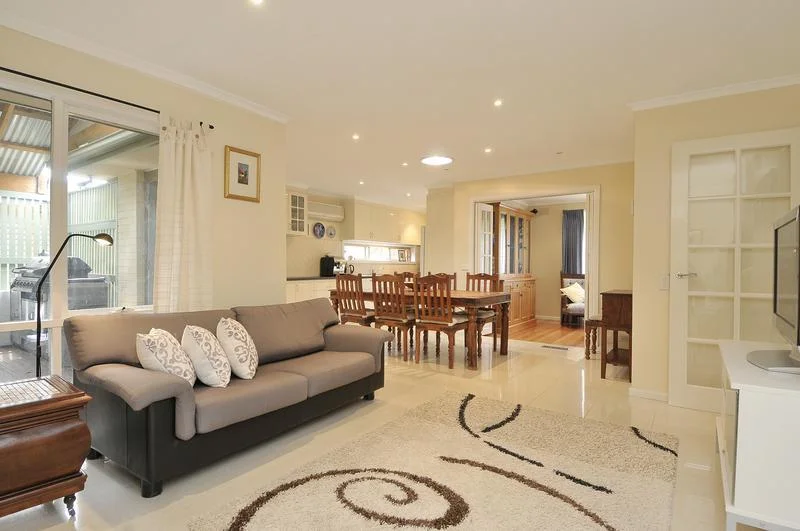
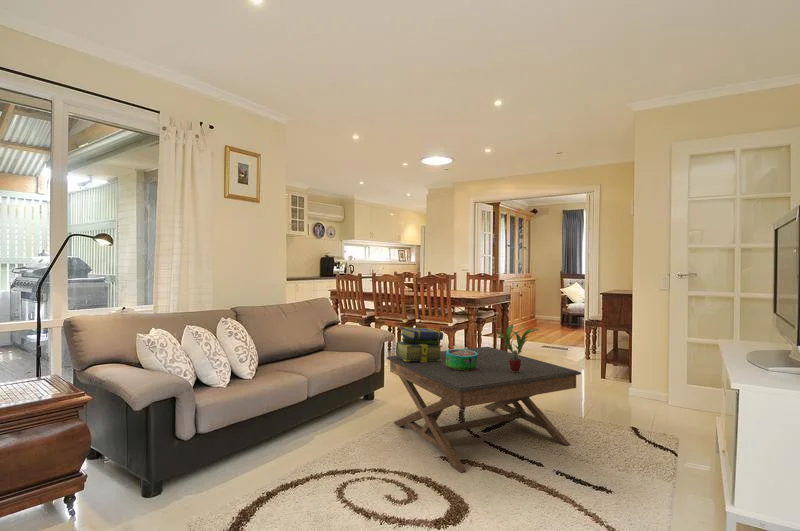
+ coffee table [386,346,582,473]
+ decorative bowl [446,348,478,371]
+ stack of books [395,326,444,362]
+ potted plant [493,324,540,372]
